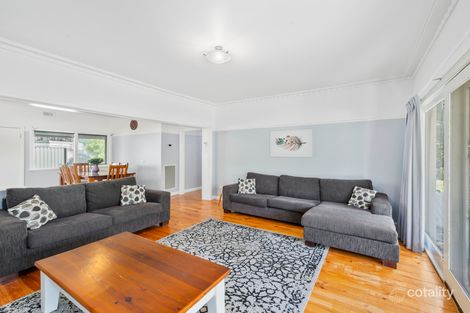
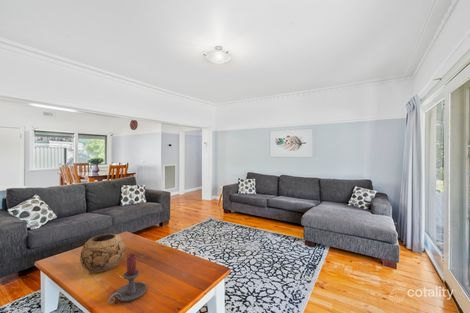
+ decorative bowl [79,233,126,274]
+ candle holder [107,253,148,305]
